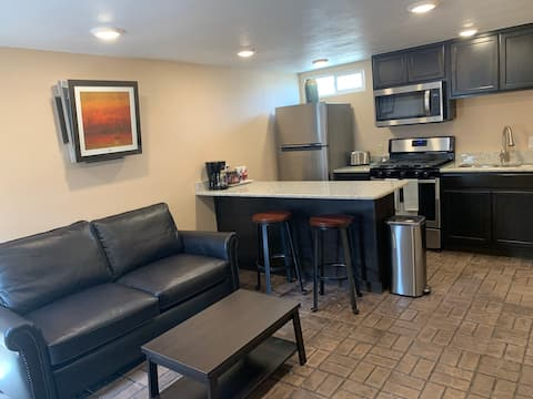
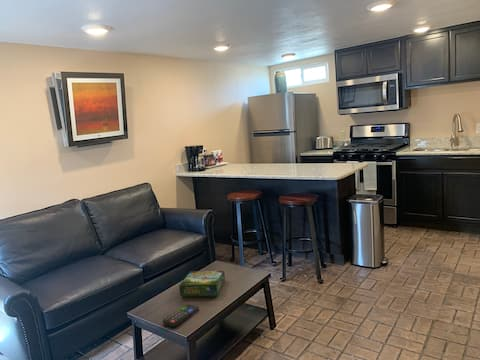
+ board game [178,270,226,298]
+ remote control [162,303,200,328]
